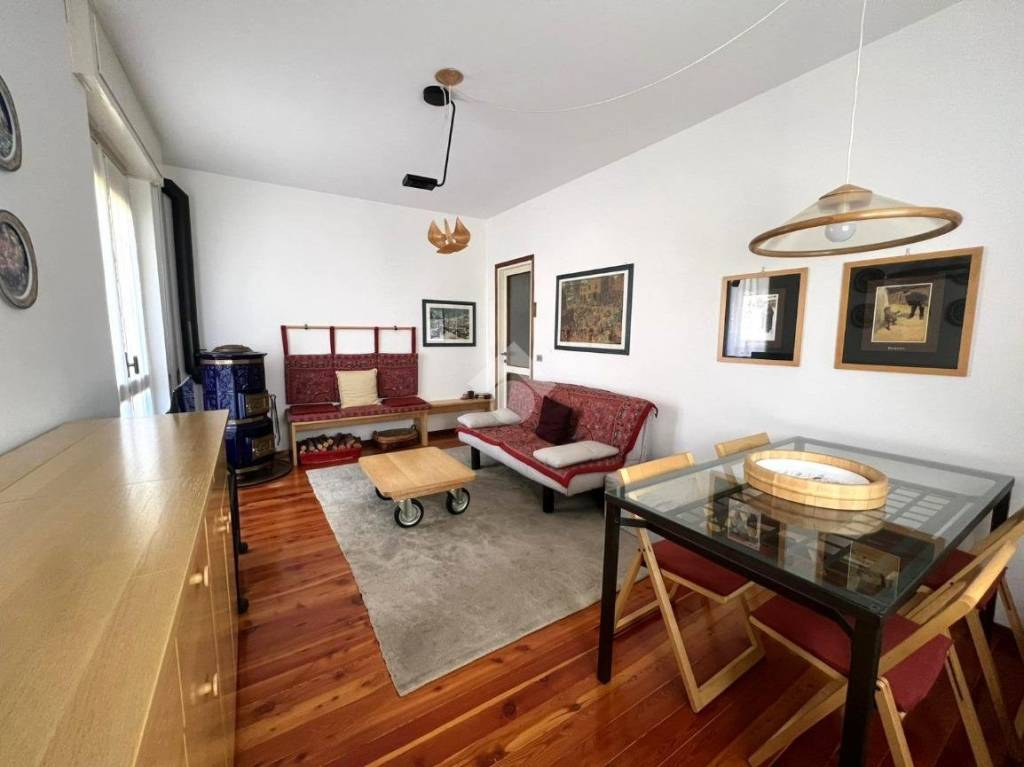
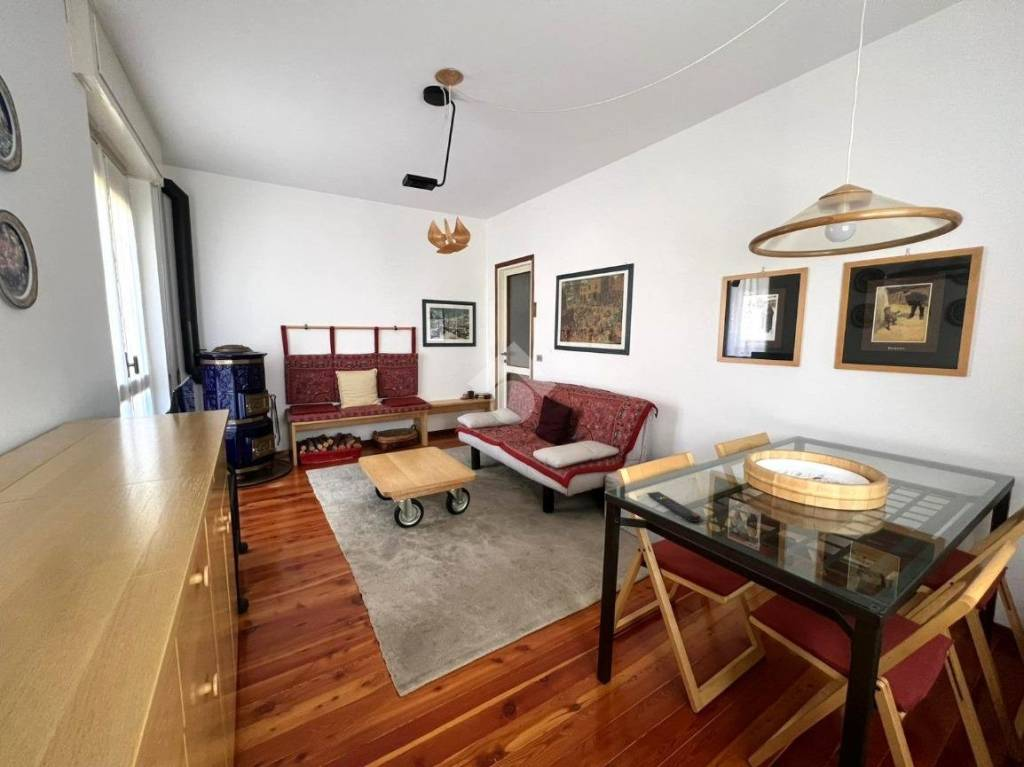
+ remote control [646,491,702,523]
